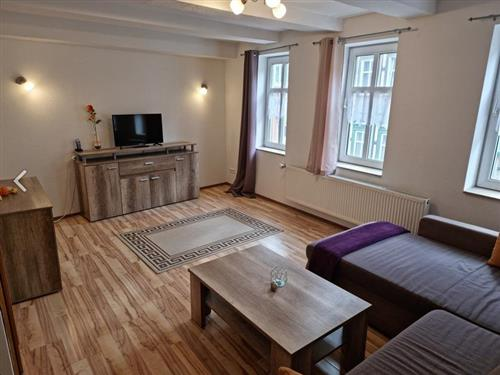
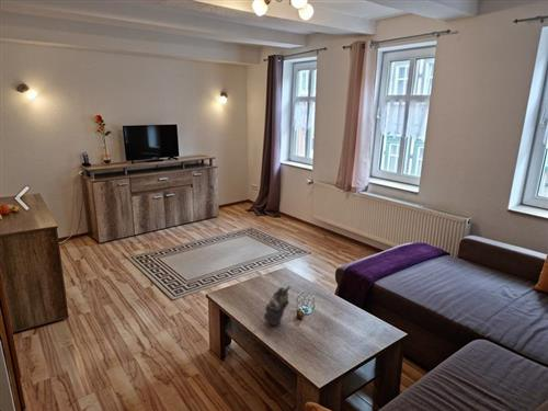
+ teapot [263,284,292,327]
